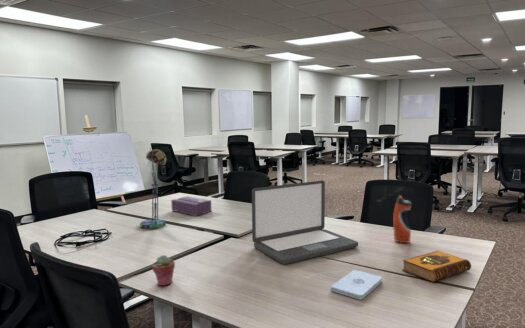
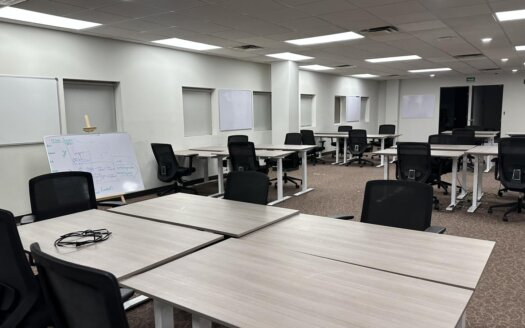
- water bottle [392,194,413,244]
- potted succulent [151,254,176,287]
- desk lamp [139,146,167,230]
- tissue box [170,195,212,217]
- laptop [251,180,359,265]
- hardback book [401,250,472,283]
- notepad [330,269,383,300]
